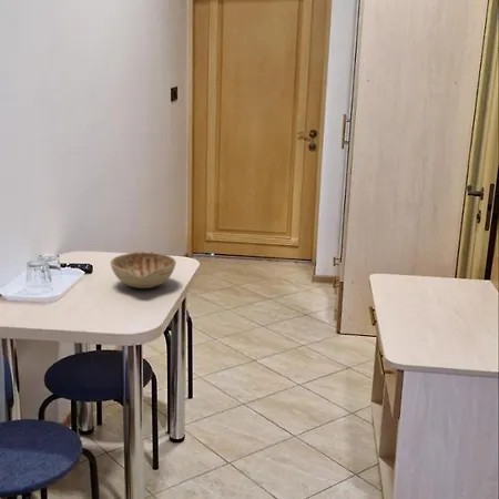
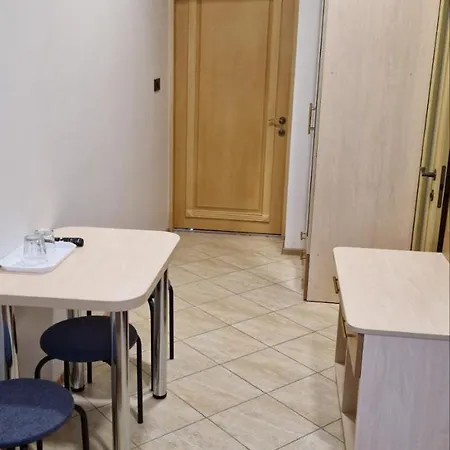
- decorative bowl [110,251,177,289]
